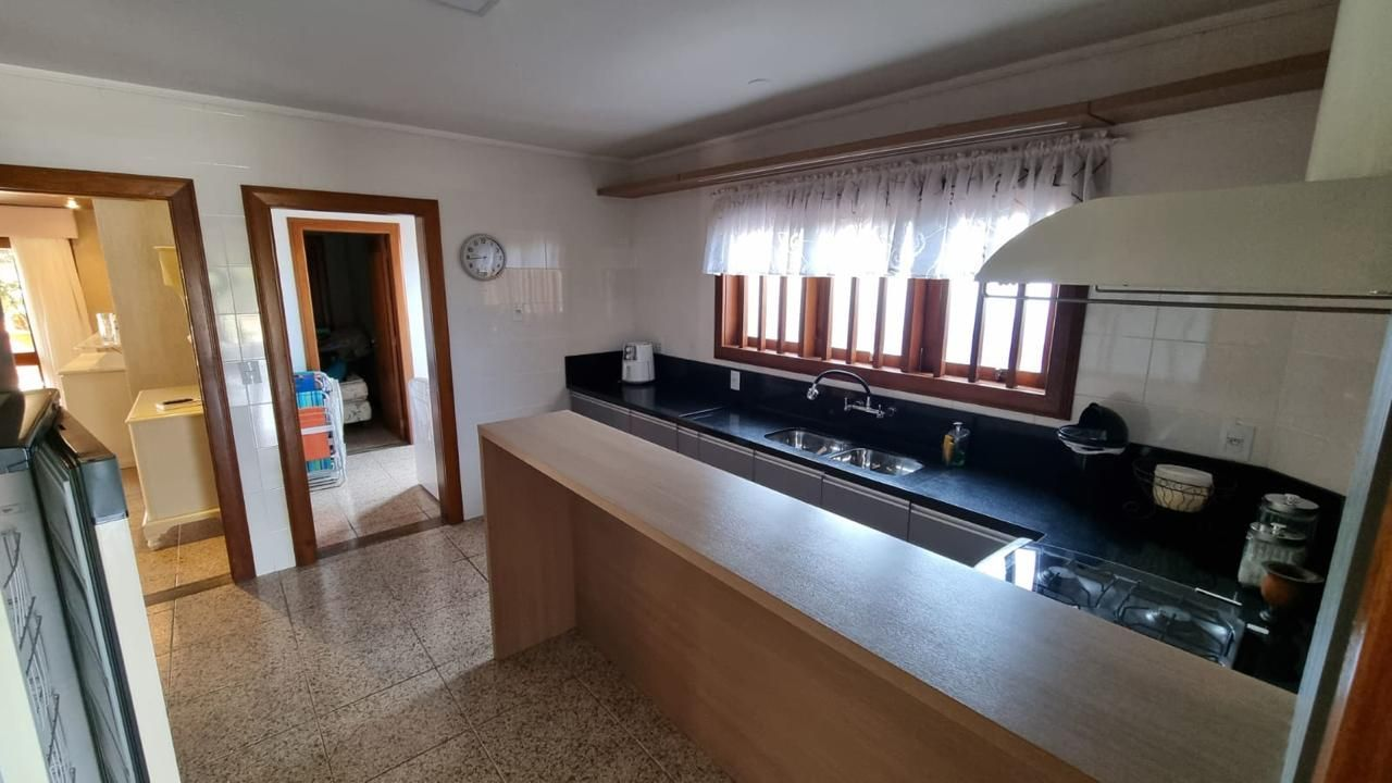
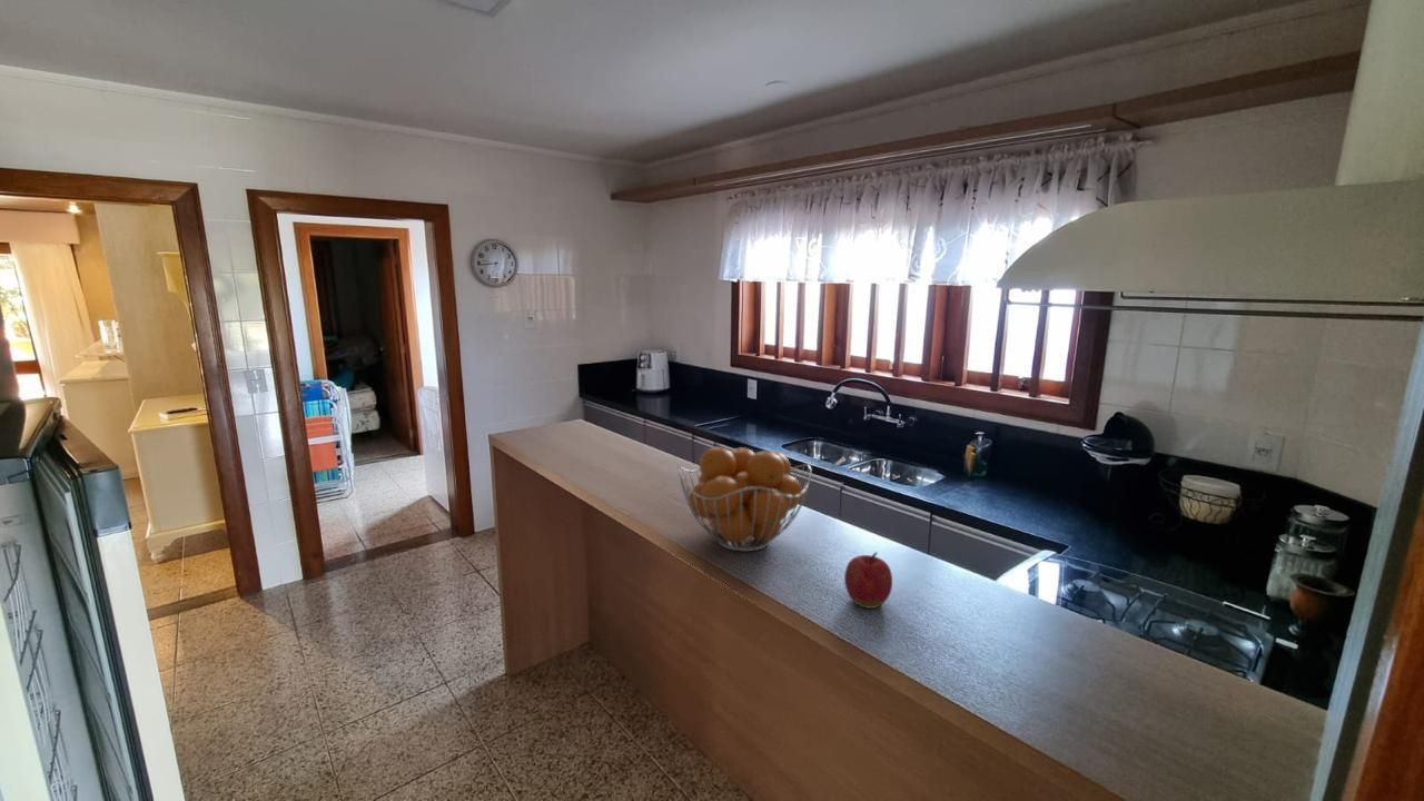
+ apple [843,551,893,610]
+ fruit basket [678,446,812,553]
